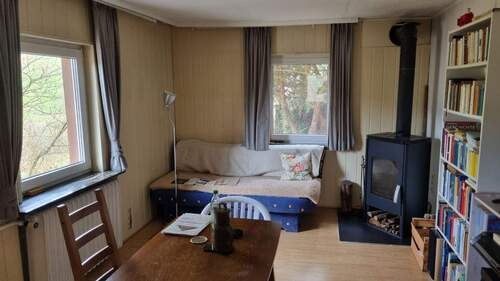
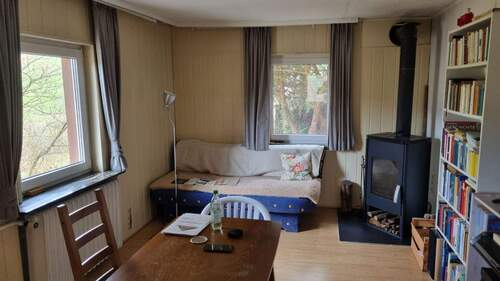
- teapot [212,201,234,254]
